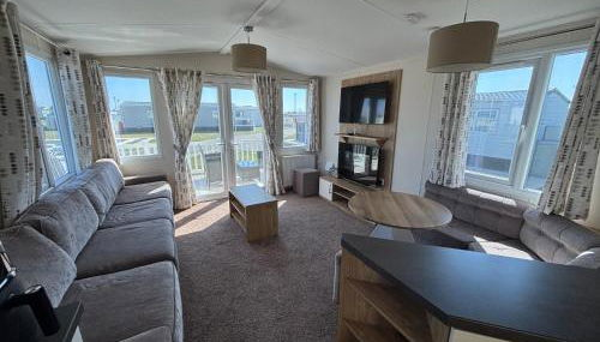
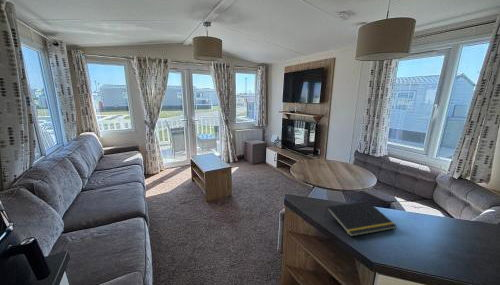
+ notepad [324,200,398,238]
